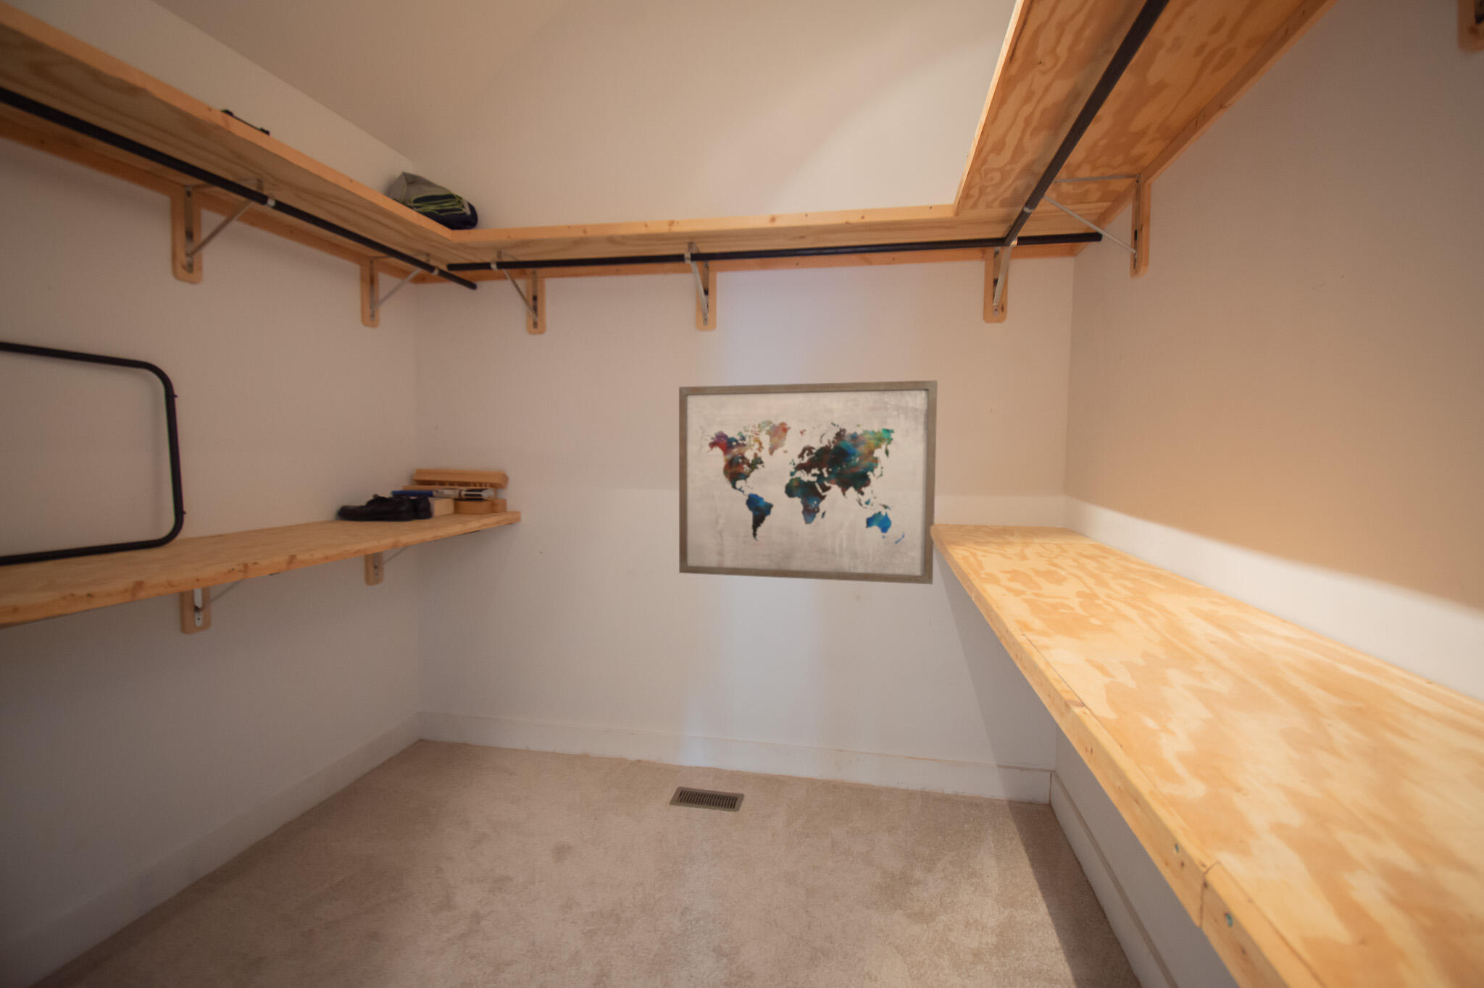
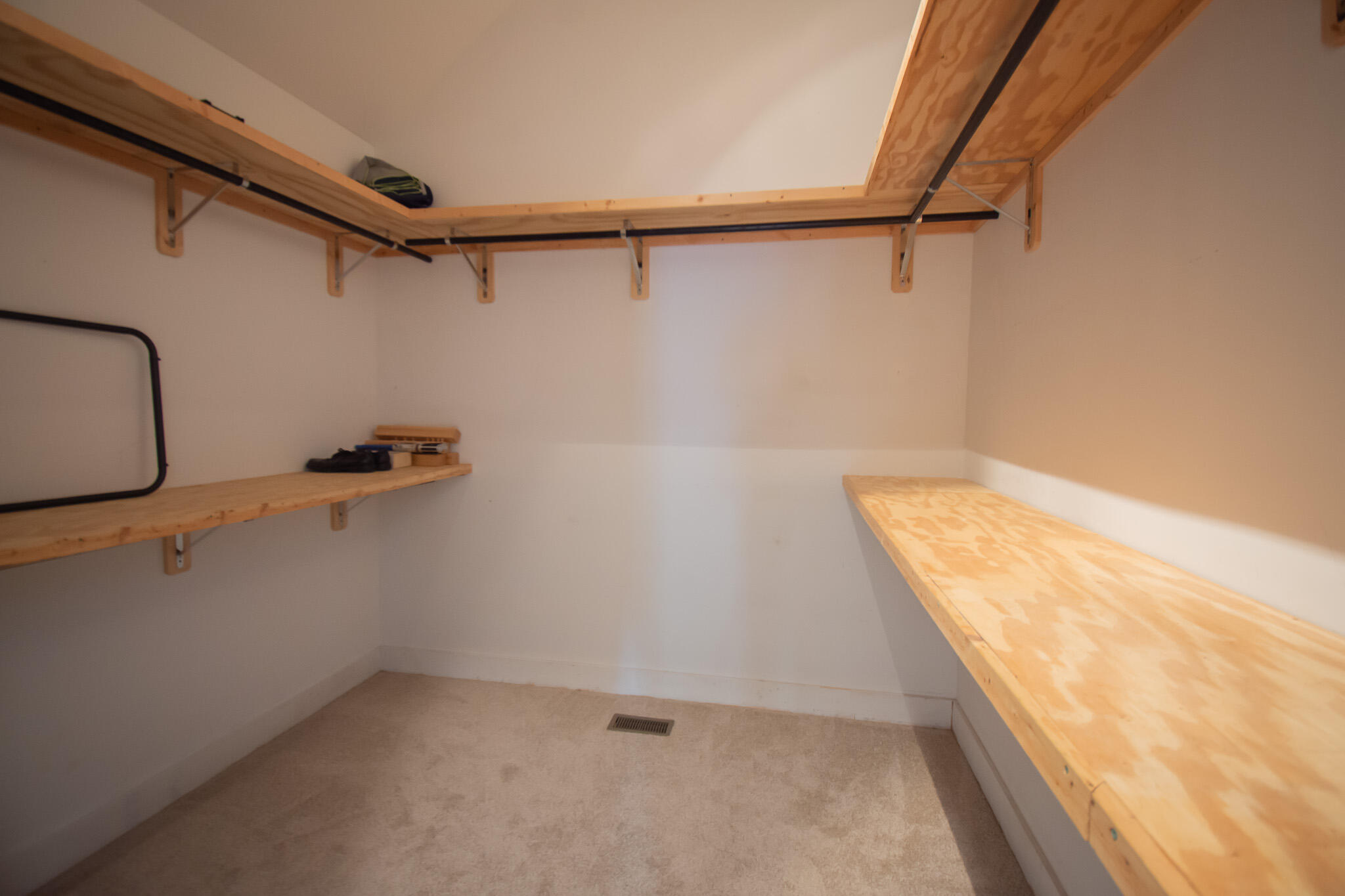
- wall art [679,379,938,584]
